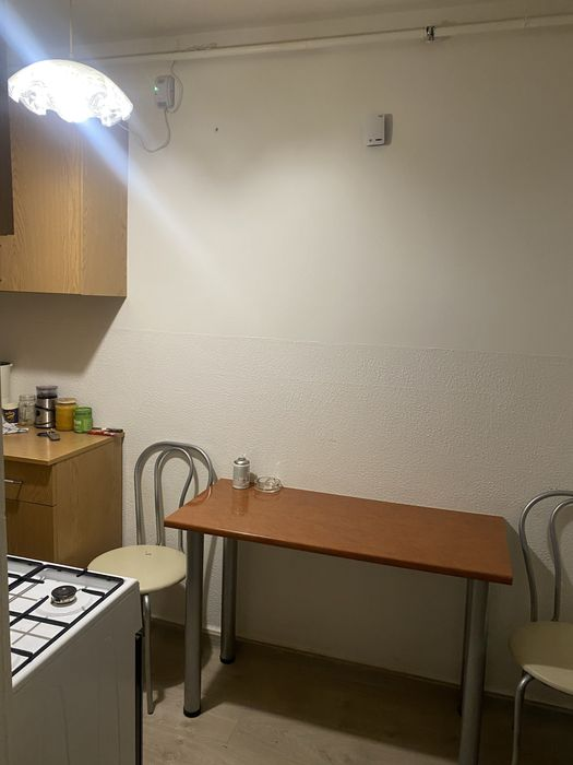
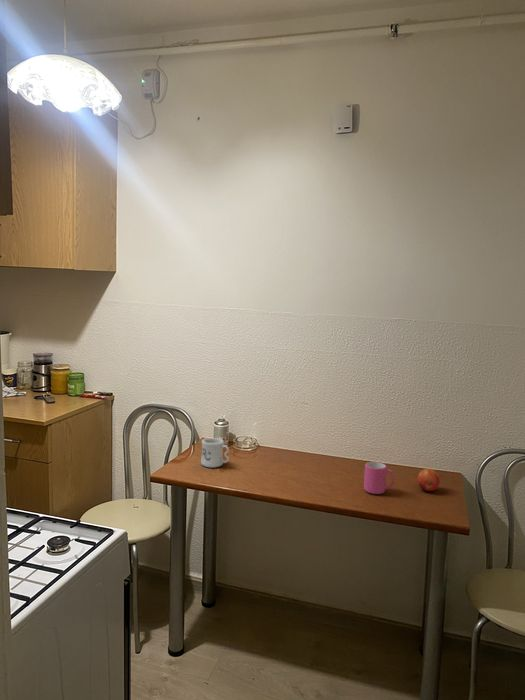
+ apple [416,468,440,492]
+ mug [363,461,395,495]
+ mug [200,437,230,468]
